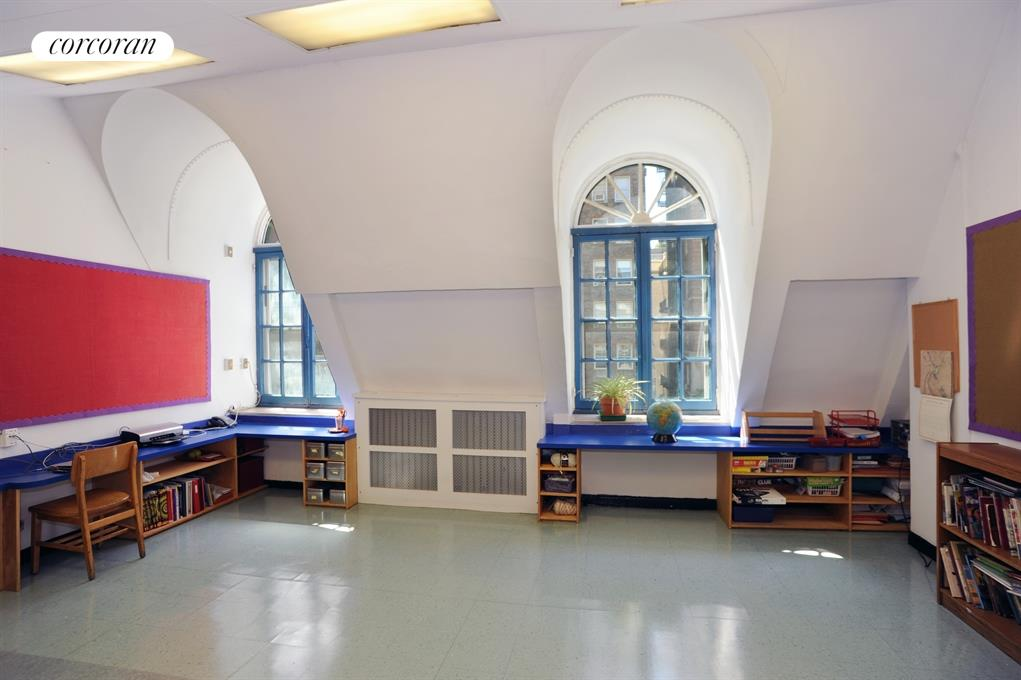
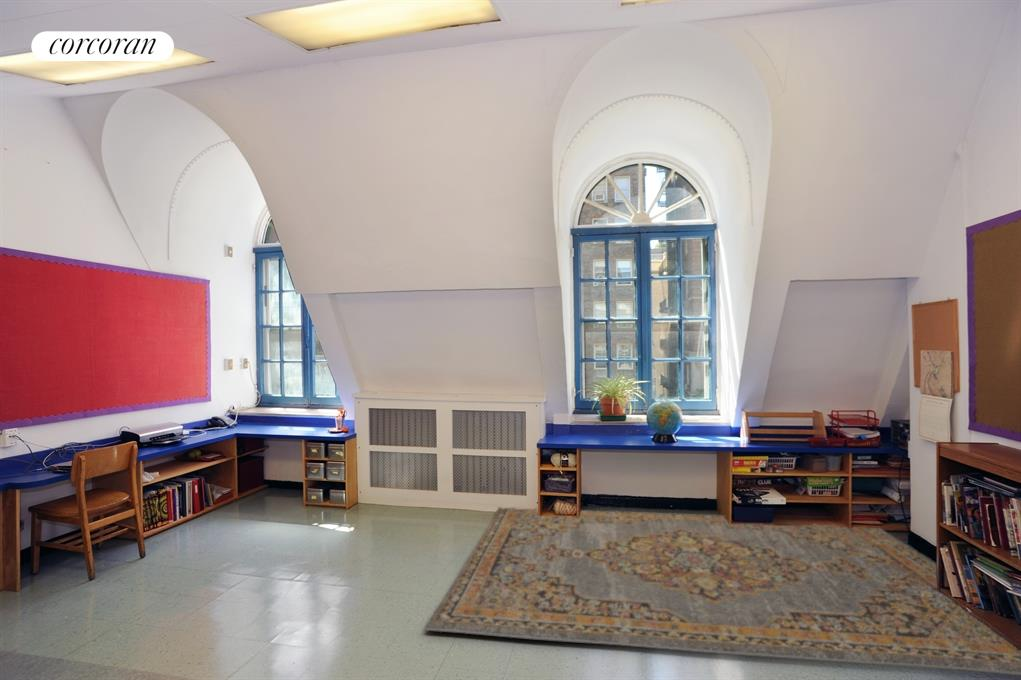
+ rug [422,506,1021,676]
